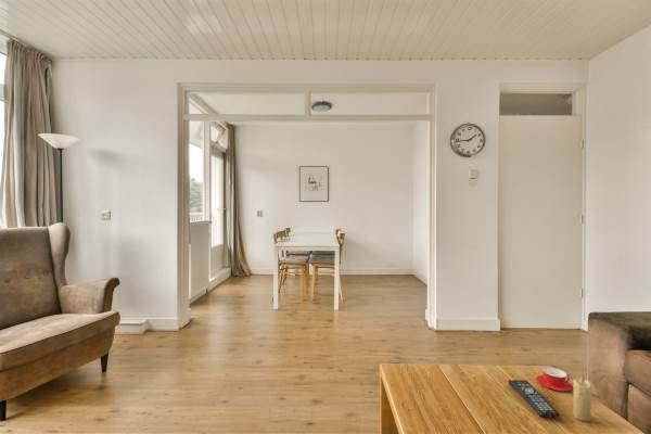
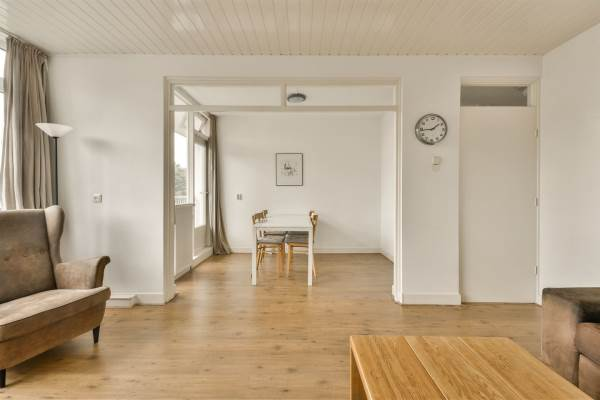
- remote control [507,379,561,419]
- teacup [535,366,573,392]
- candle [572,372,592,423]
